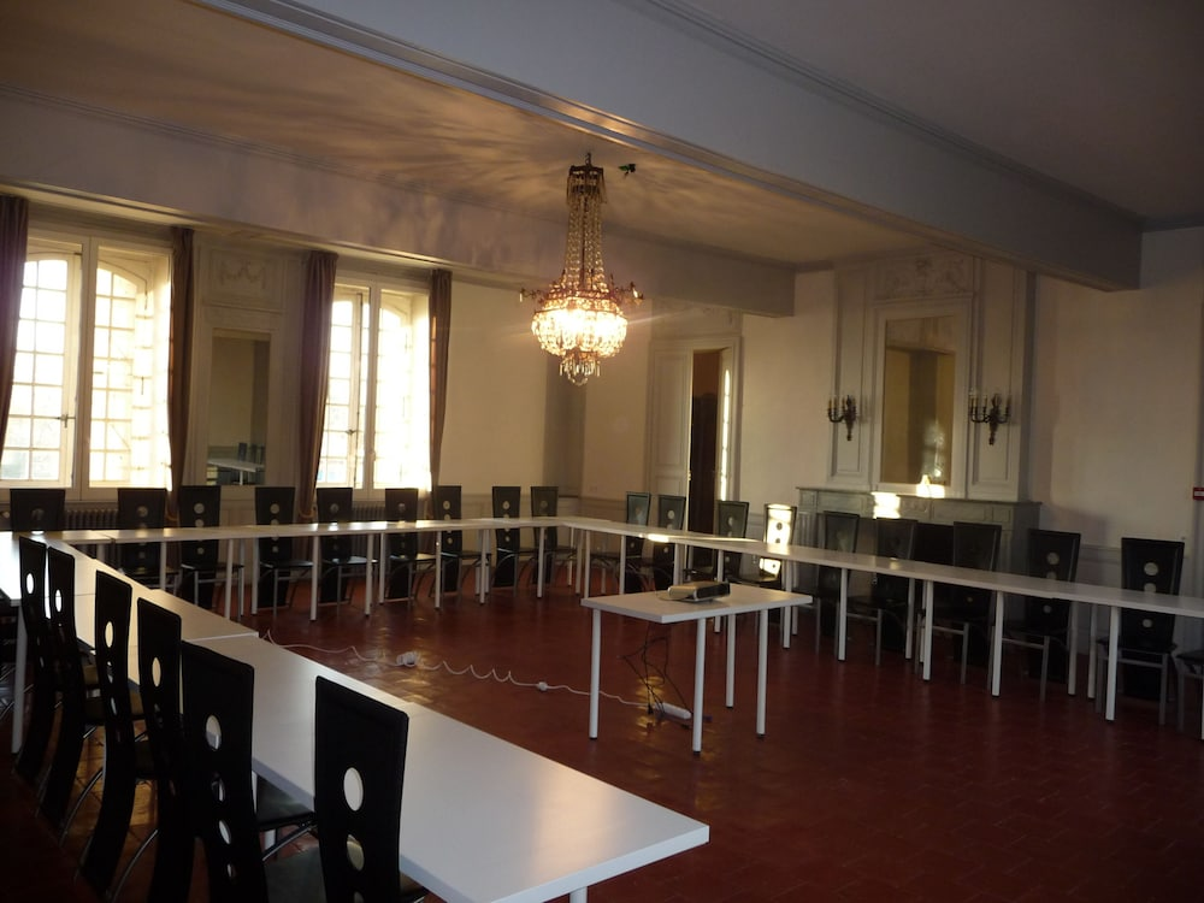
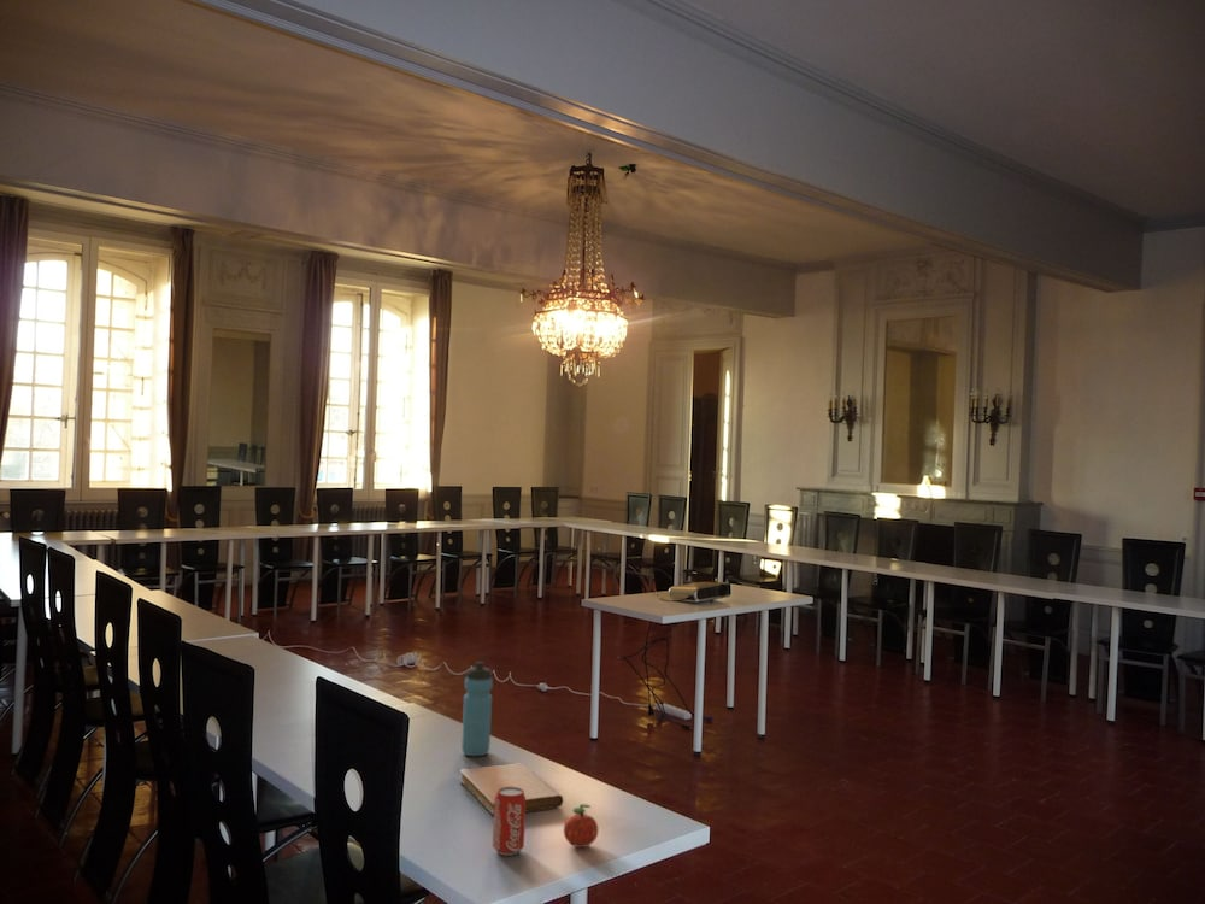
+ water bottle [460,661,494,757]
+ notebook [458,763,564,817]
+ beverage can [492,787,527,857]
+ apple [563,803,600,849]
